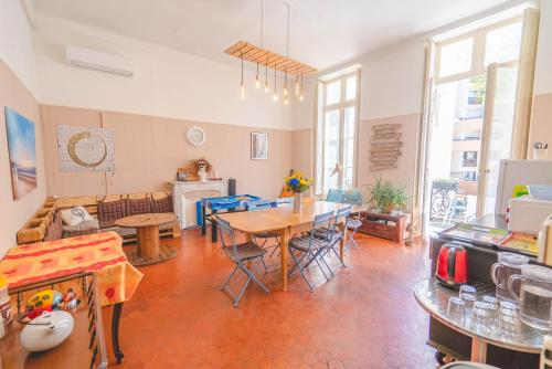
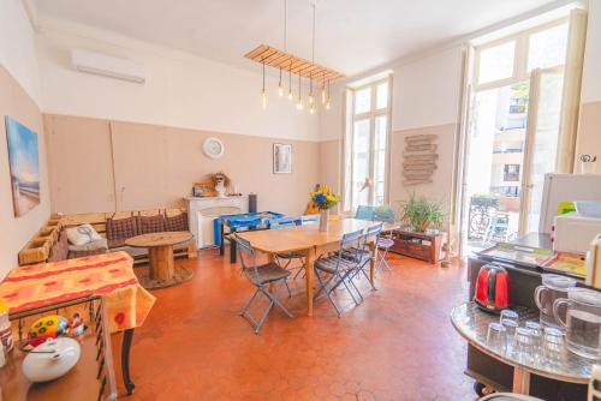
- wall art [55,124,116,173]
